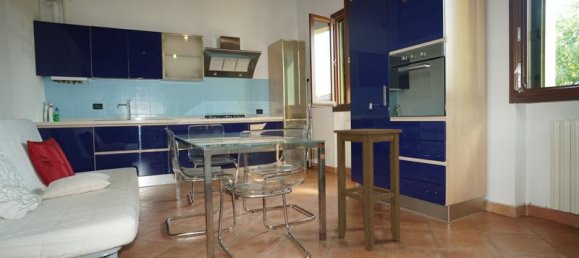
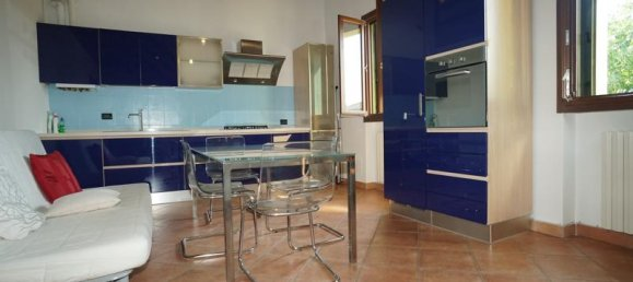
- stool [333,128,403,252]
